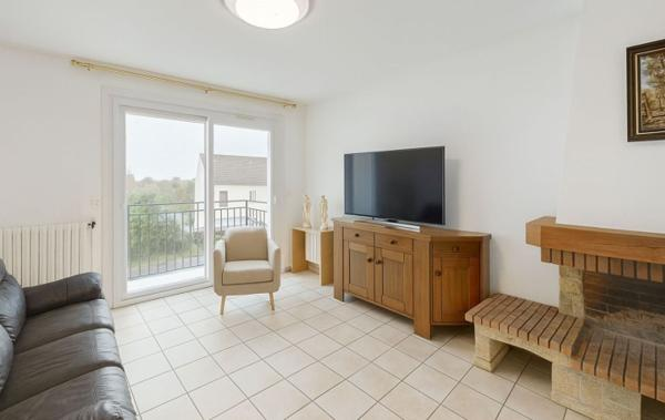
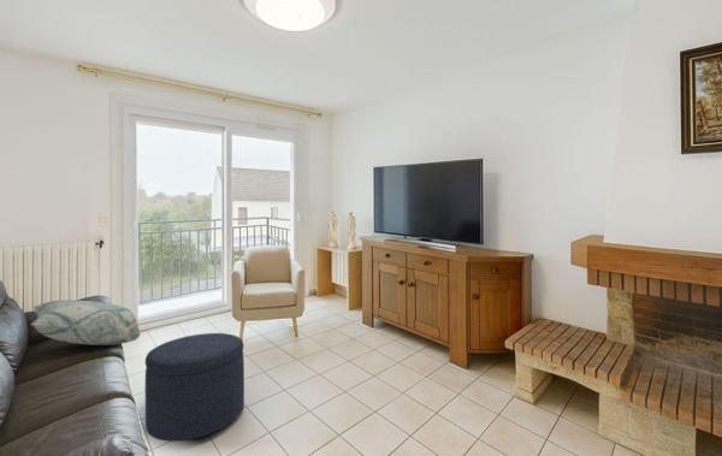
+ ottoman [144,332,245,443]
+ decorative pillow [30,298,142,347]
